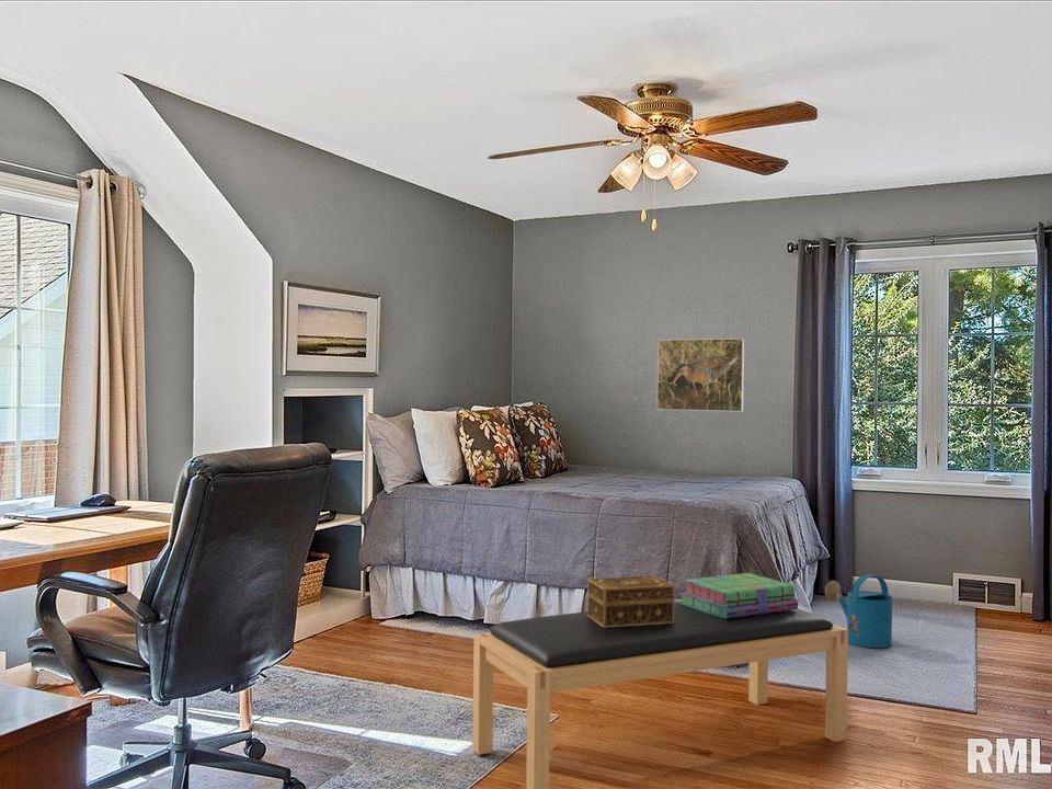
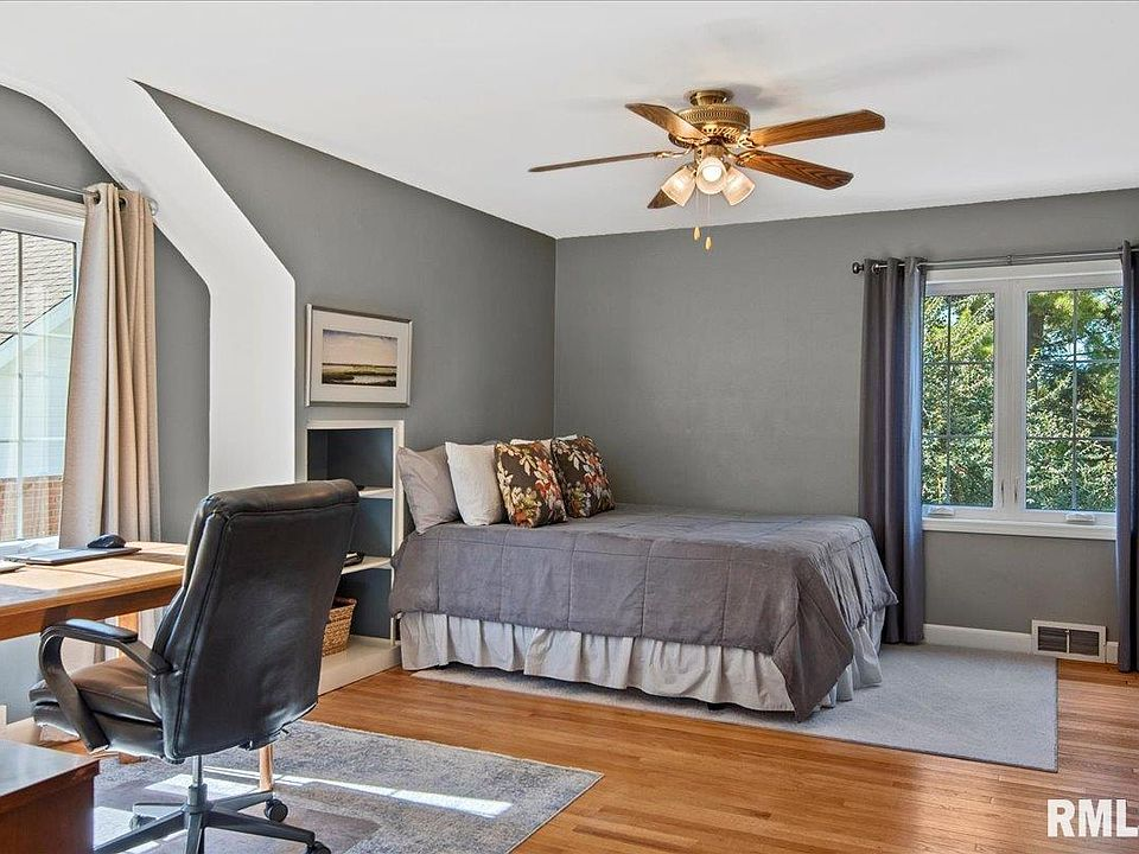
- stack of books [678,572,799,619]
- bench [471,601,849,789]
- watering can [824,573,894,649]
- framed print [656,338,745,413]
- decorative box [586,574,675,628]
